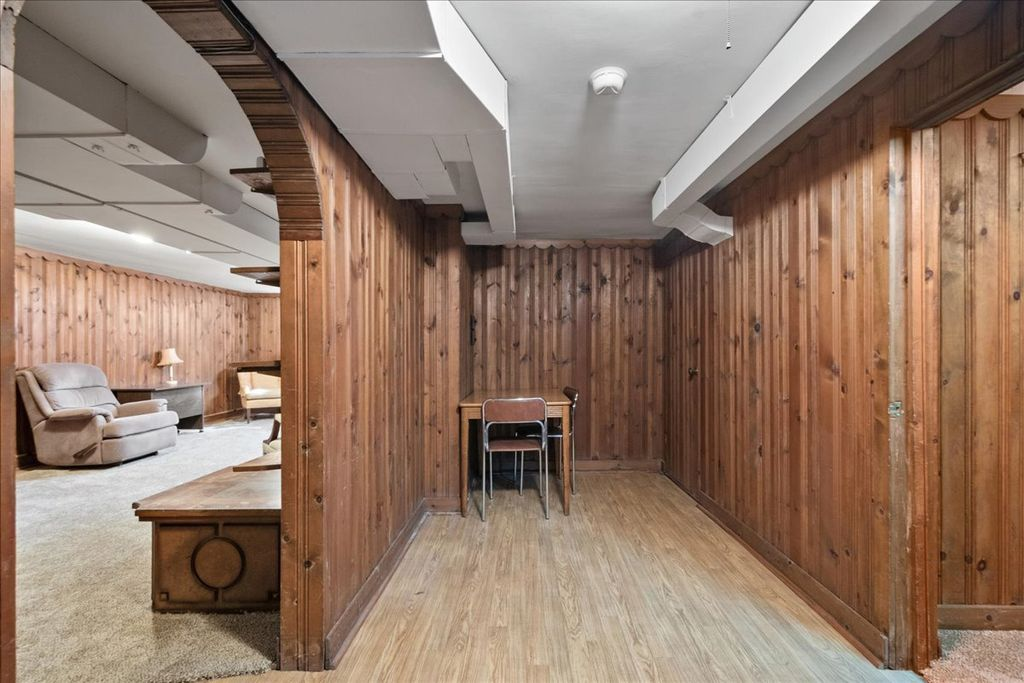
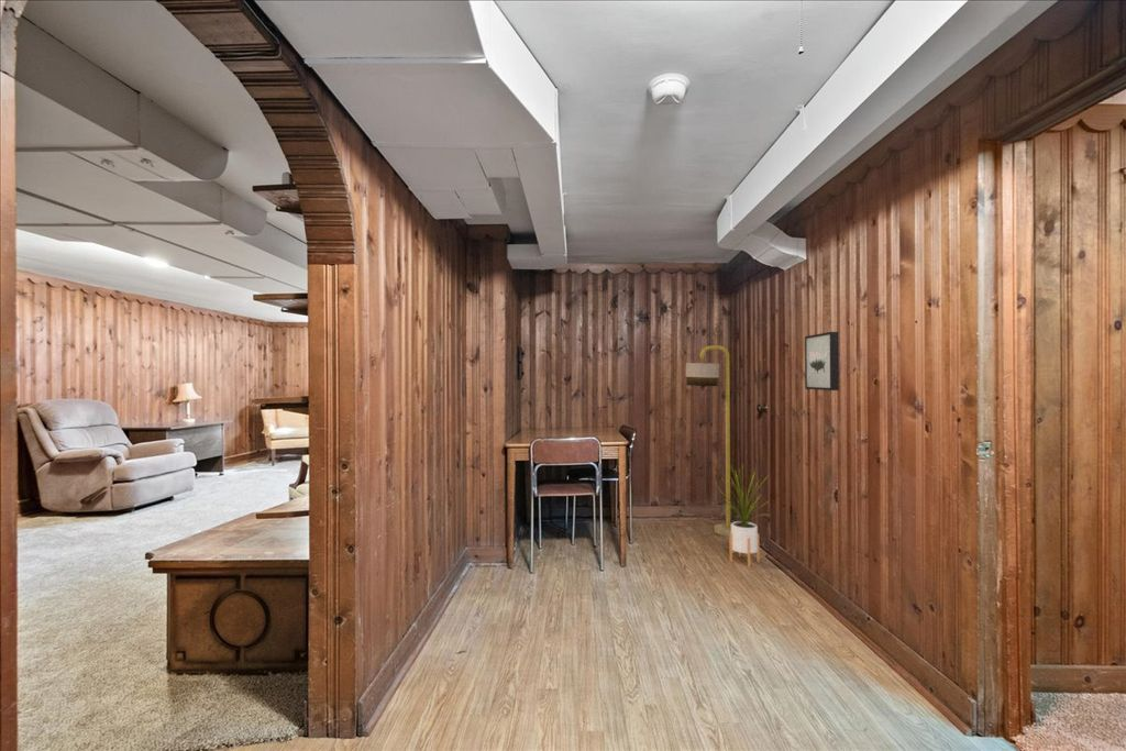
+ floor lamp [685,344,731,537]
+ house plant [715,462,772,568]
+ wall art [804,331,840,391]
